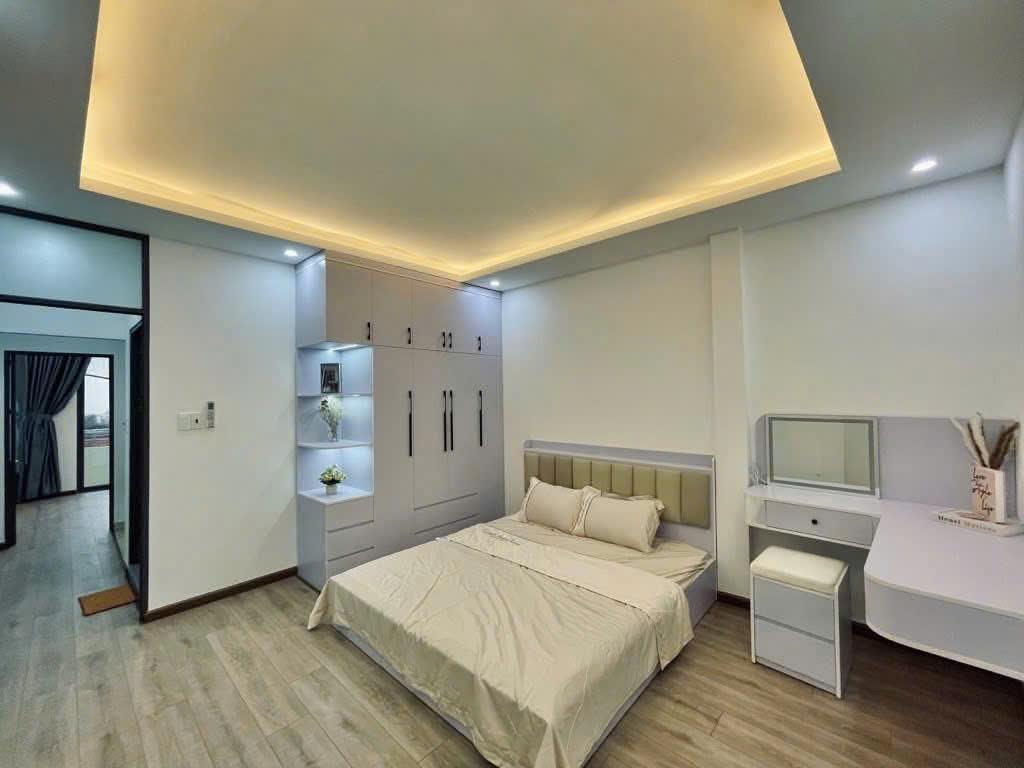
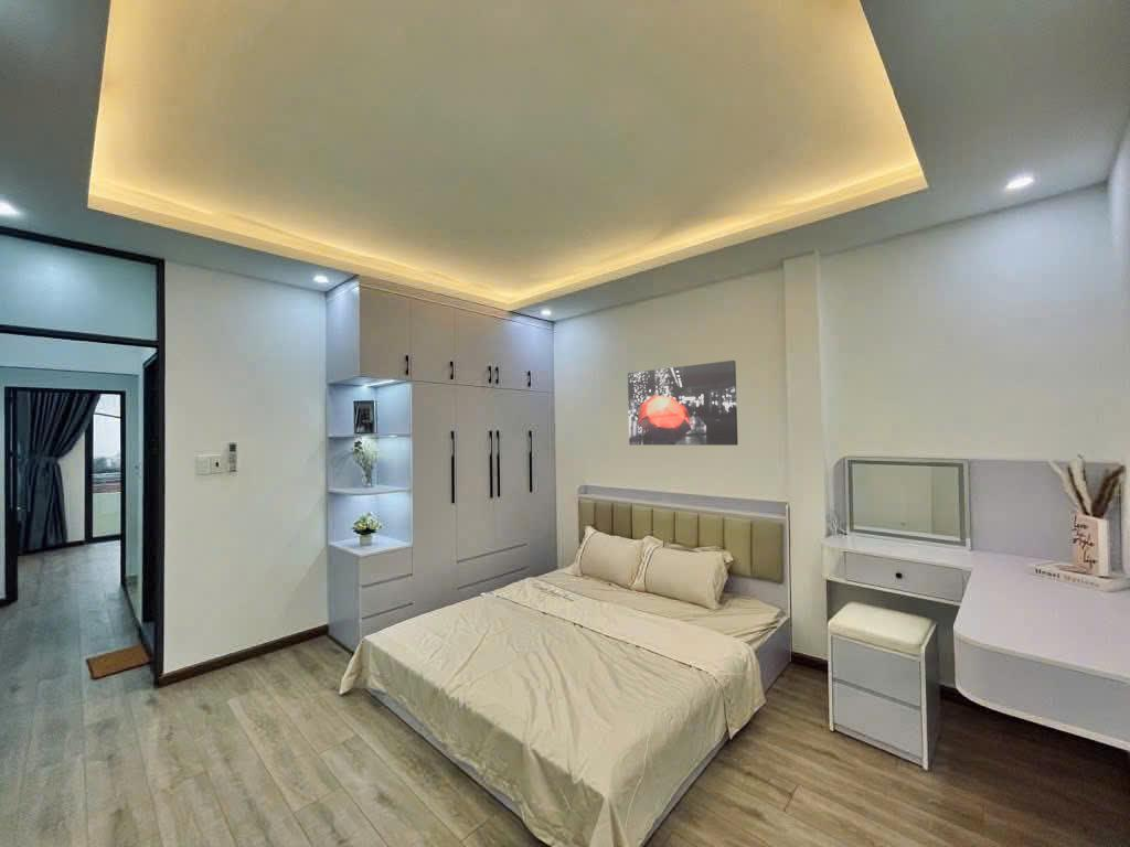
+ wall art [627,360,738,447]
